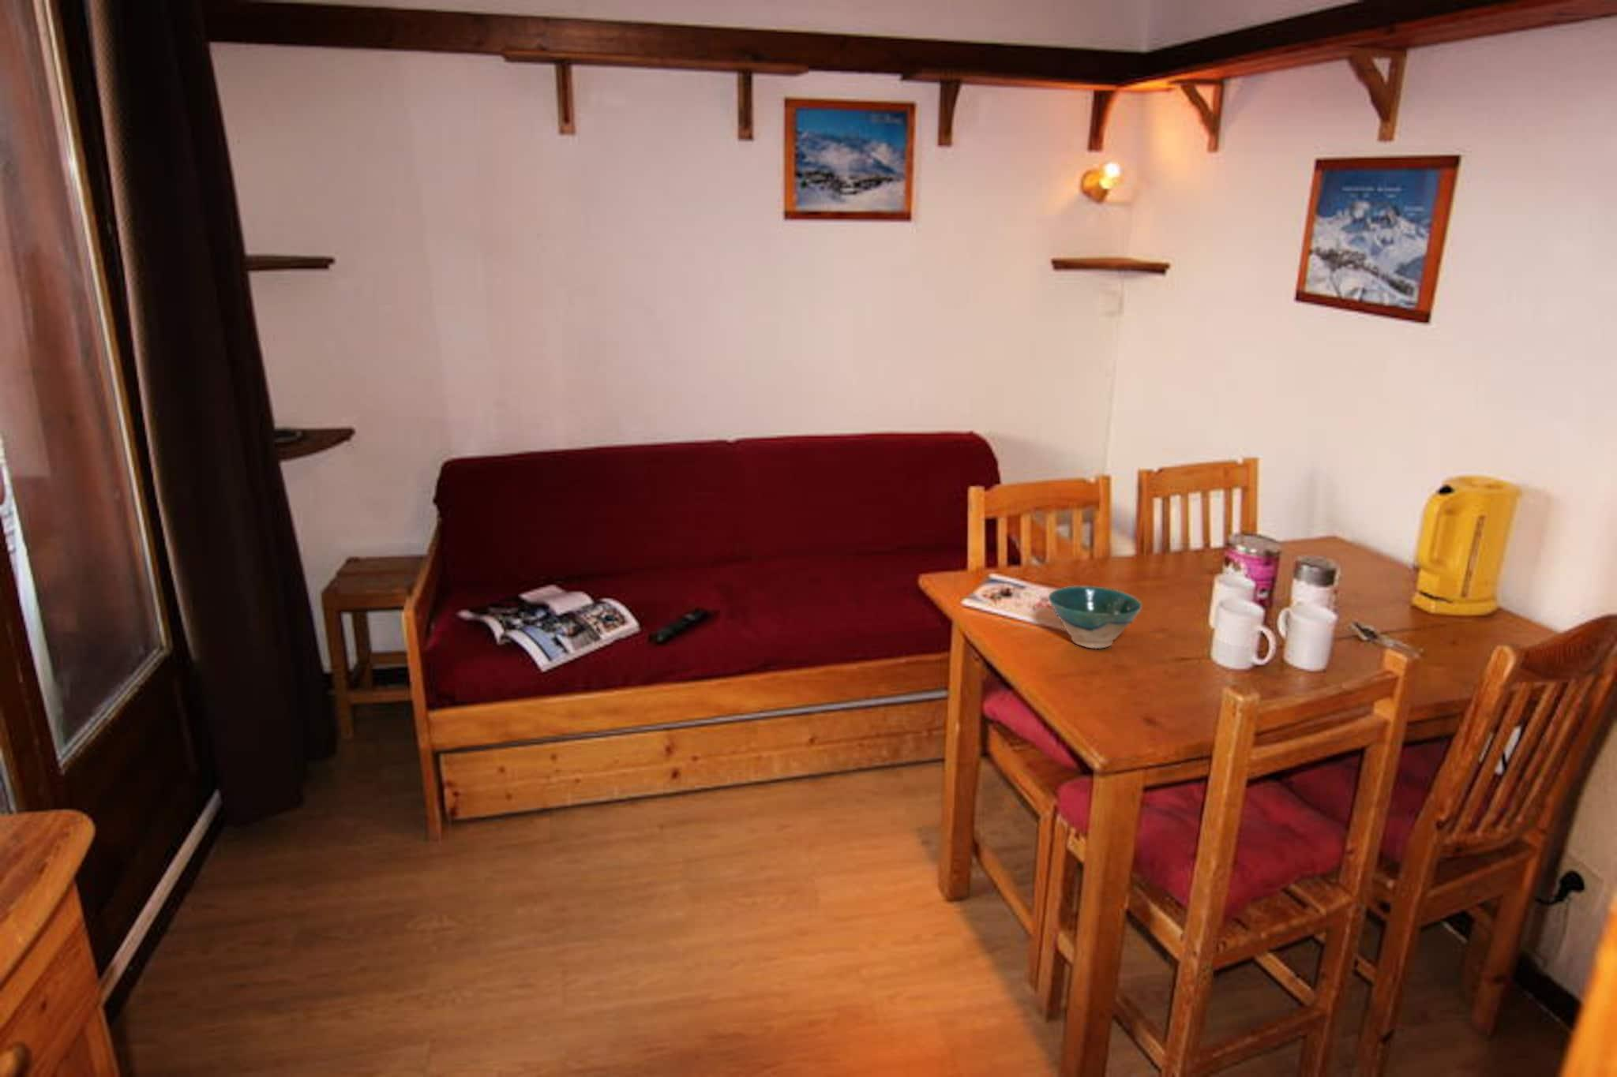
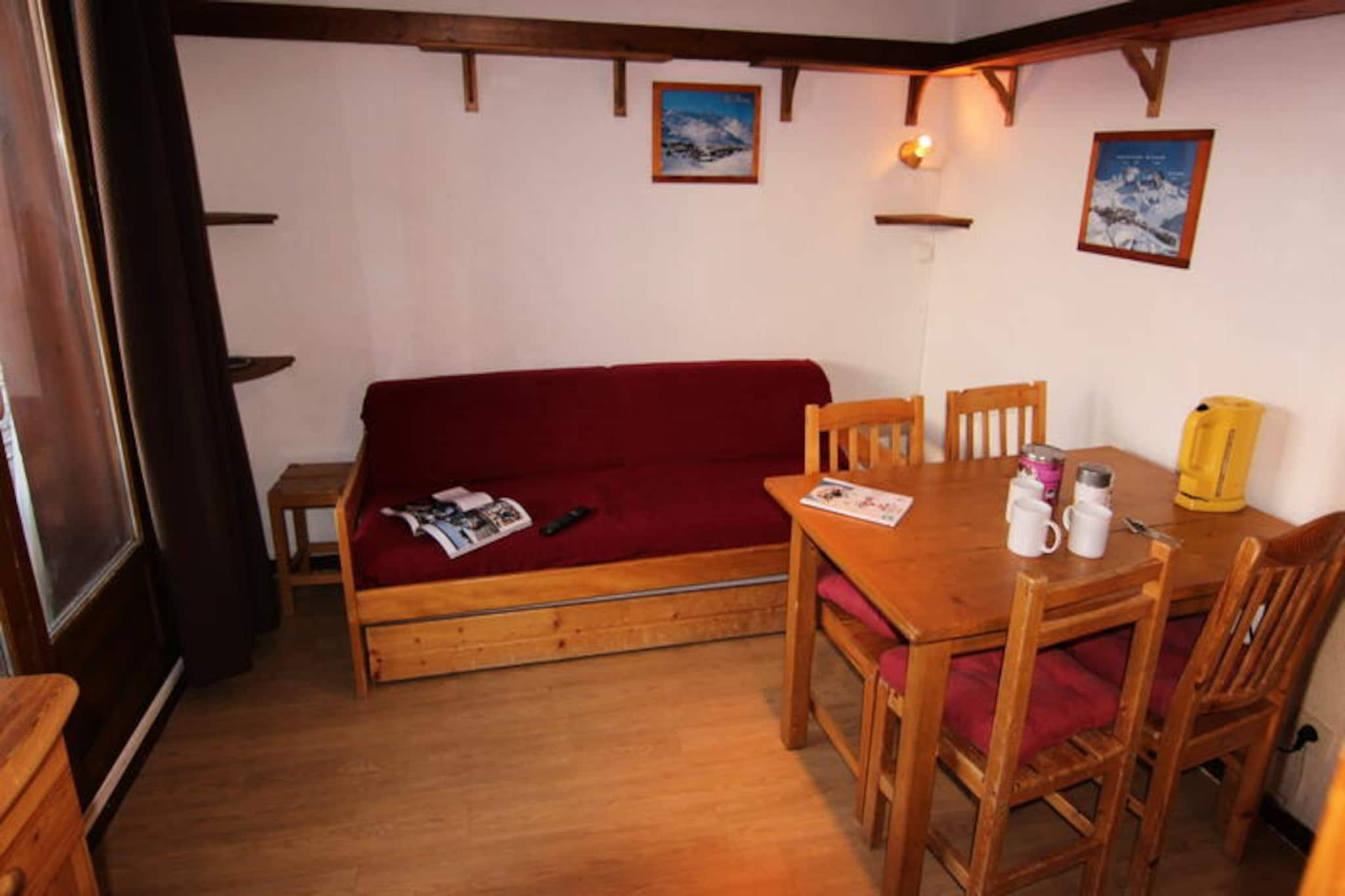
- bowl [1047,584,1142,649]
